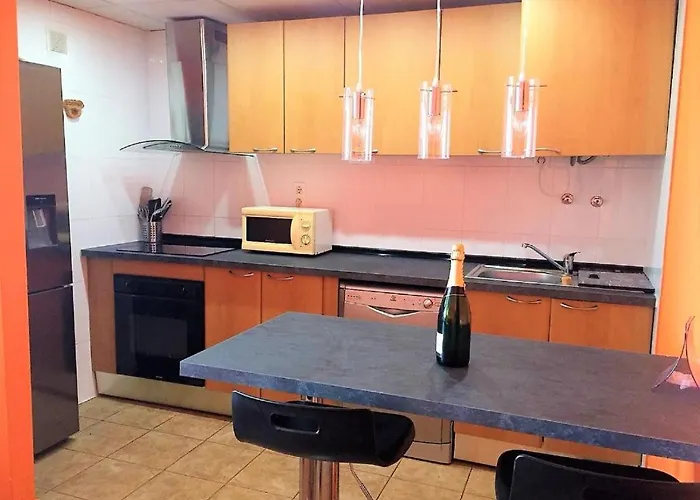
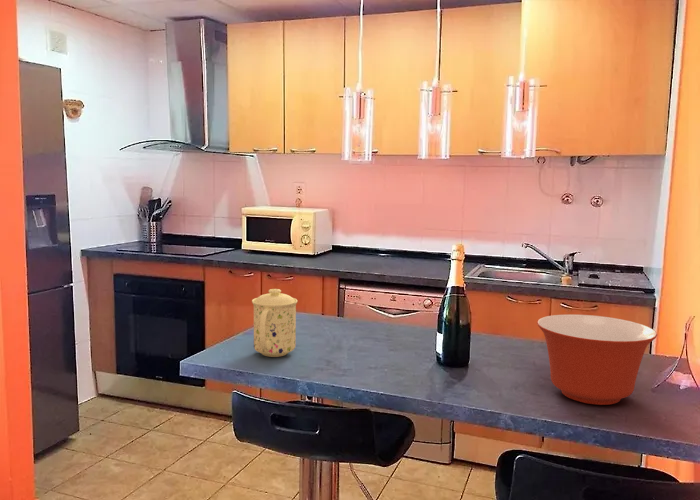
+ mug [251,288,299,358]
+ mixing bowl [536,314,658,406]
